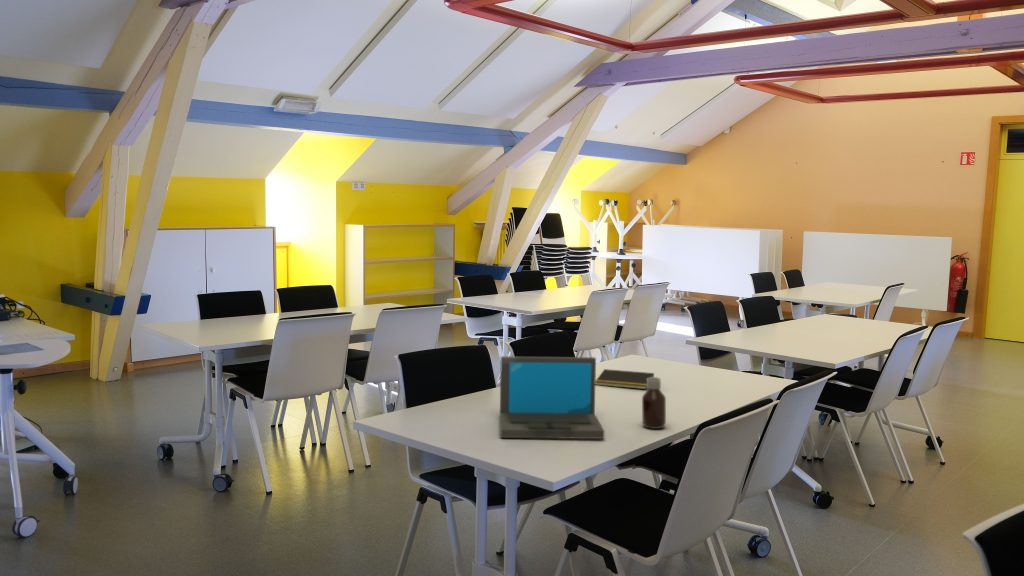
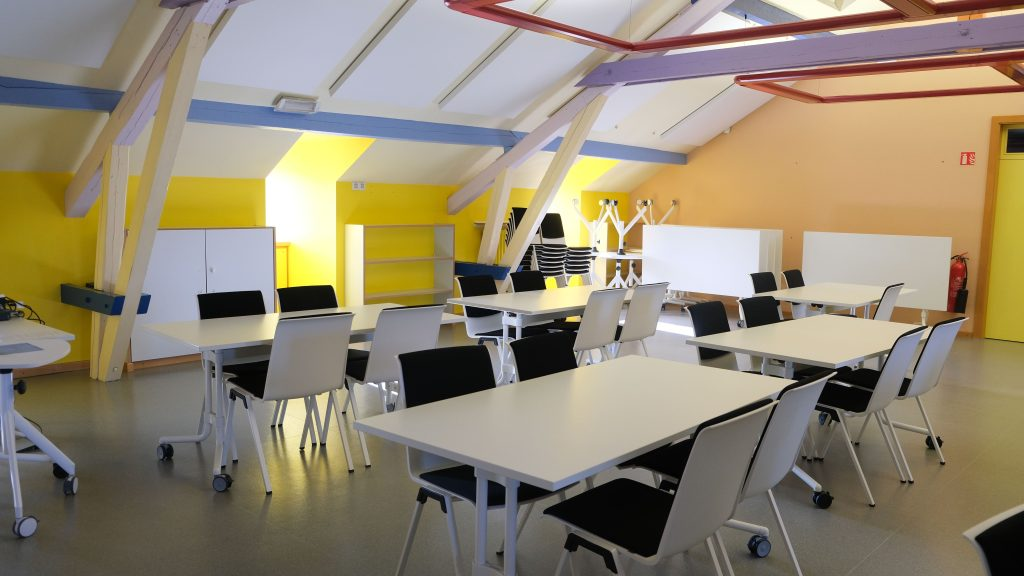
- laptop [499,355,605,440]
- notepad [595,368,655,390]
- bottle [641,376,667,430]
